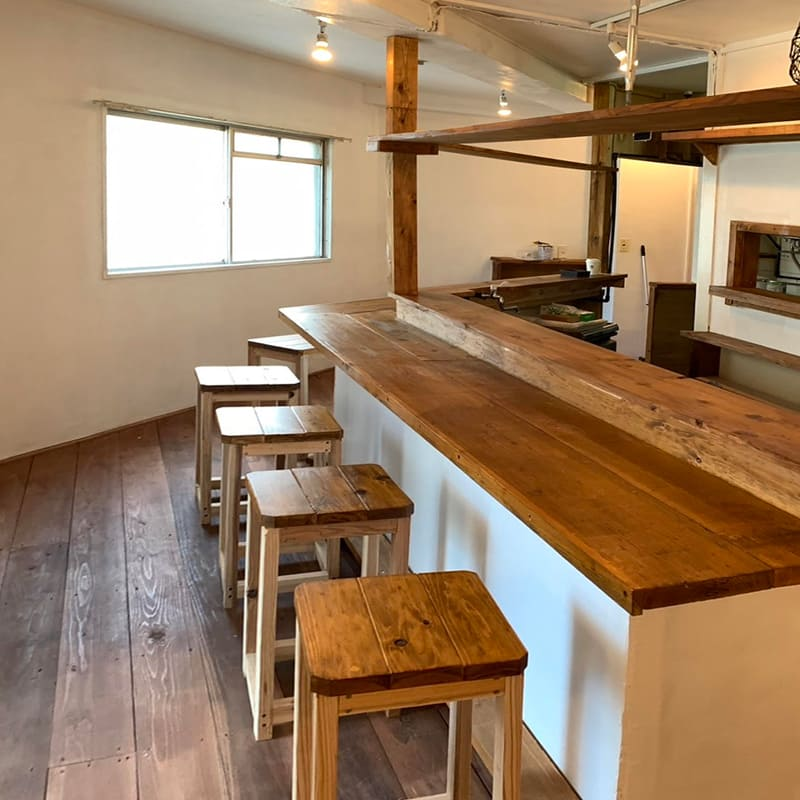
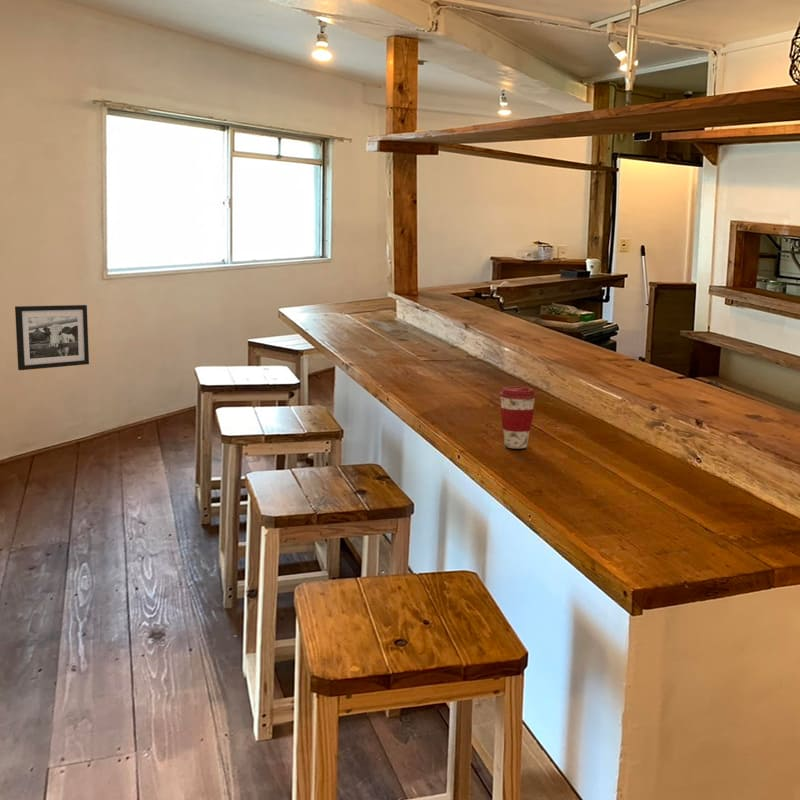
+ picture frame [14,304,90,371]
+ coffee cup [498,385,537,450]
